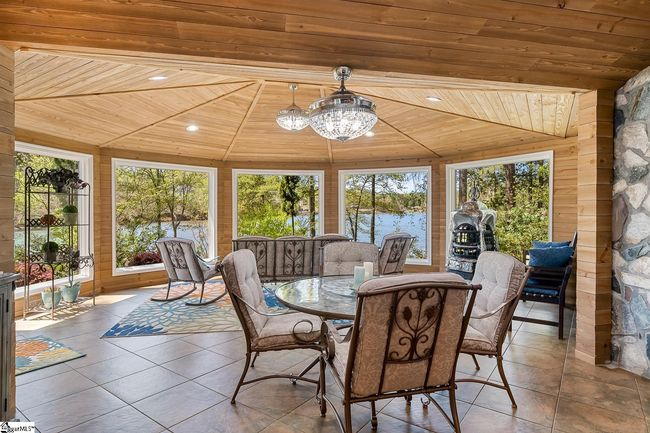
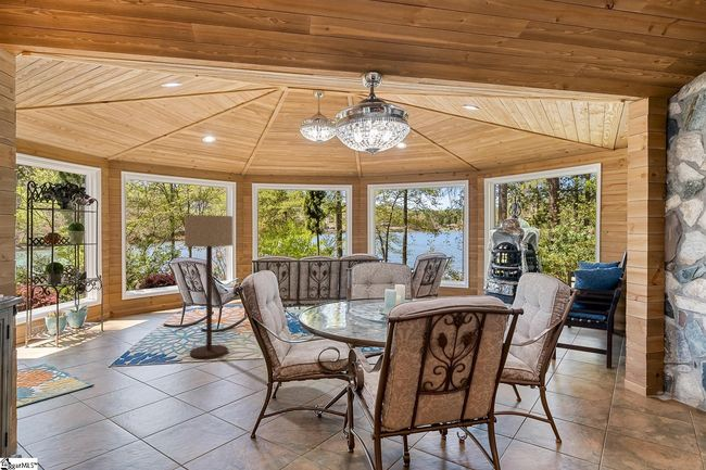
+ floor lamp [184,214,234,359]
